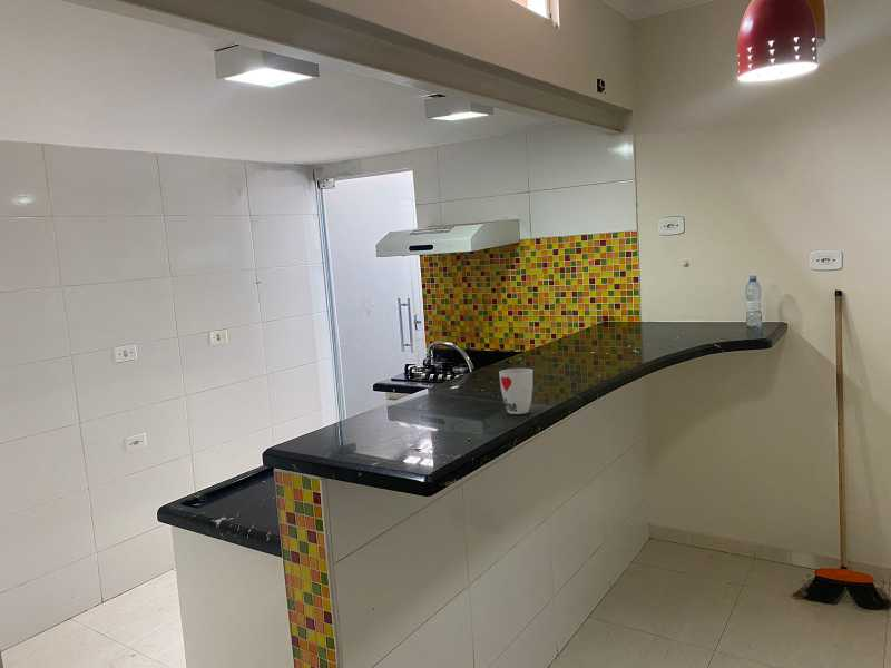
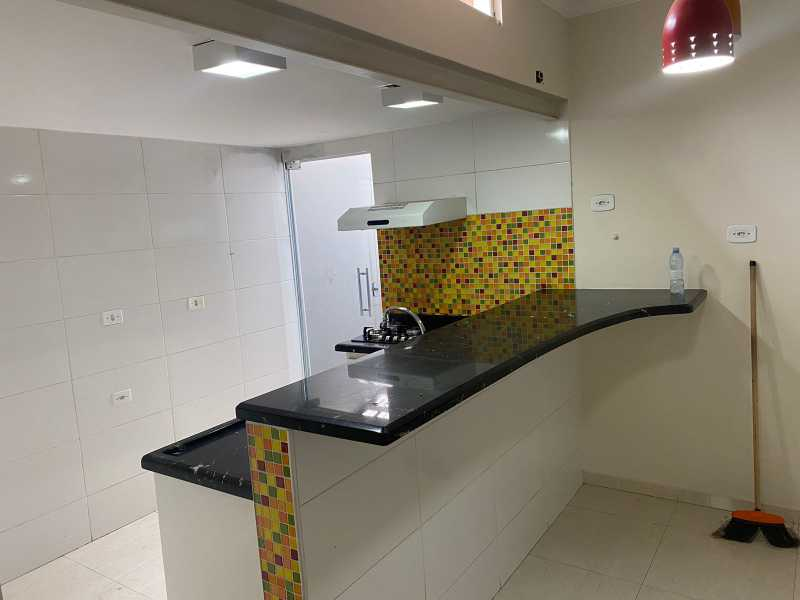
- cup [498,367,533,415]
